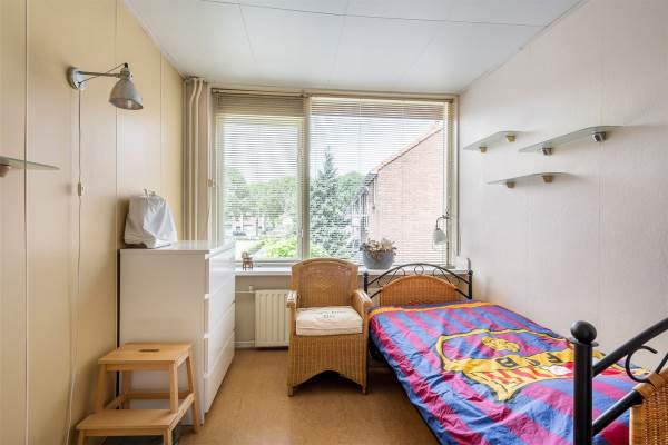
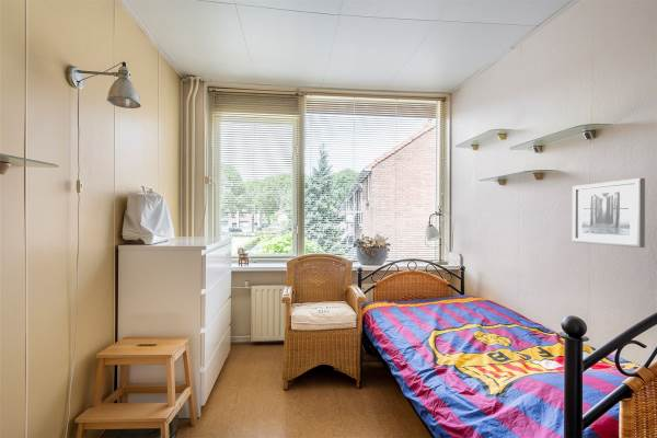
+ wall art [572,177,646,249]
